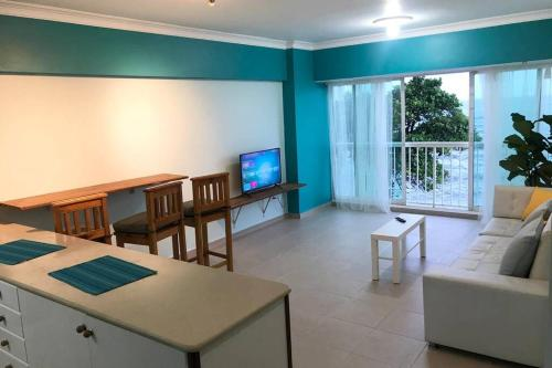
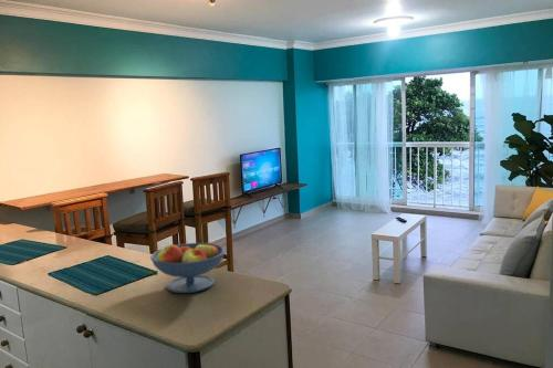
+ fruit bowl [149,241,226,294]
